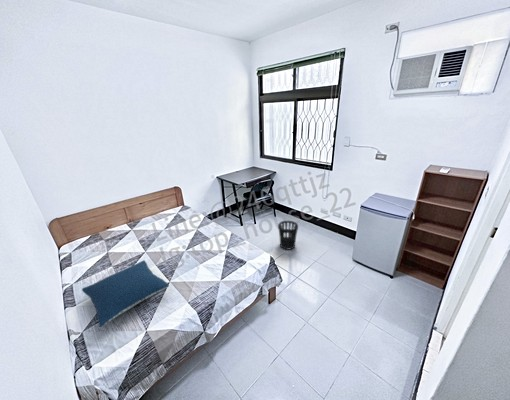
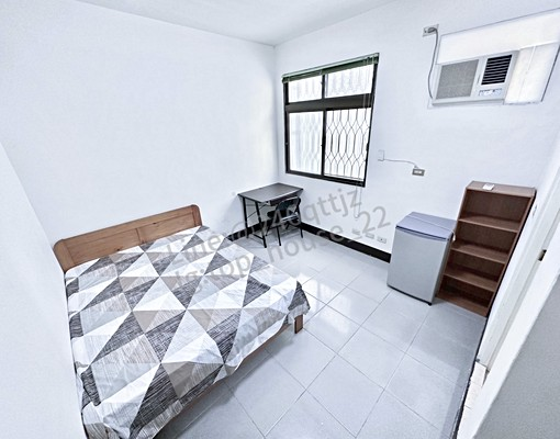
- wastebasket [277,220,299,251]
- pillow [81,259,170,328]
